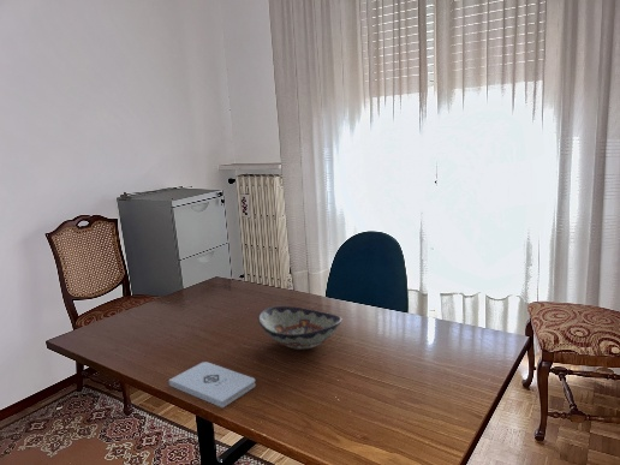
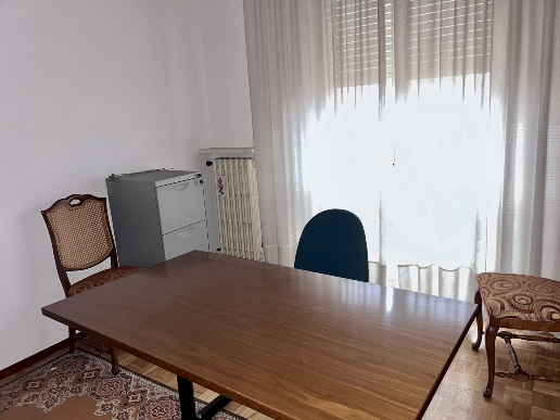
- notepad [168,360,257,409]
- decorative bowl [257,305,344,351]
